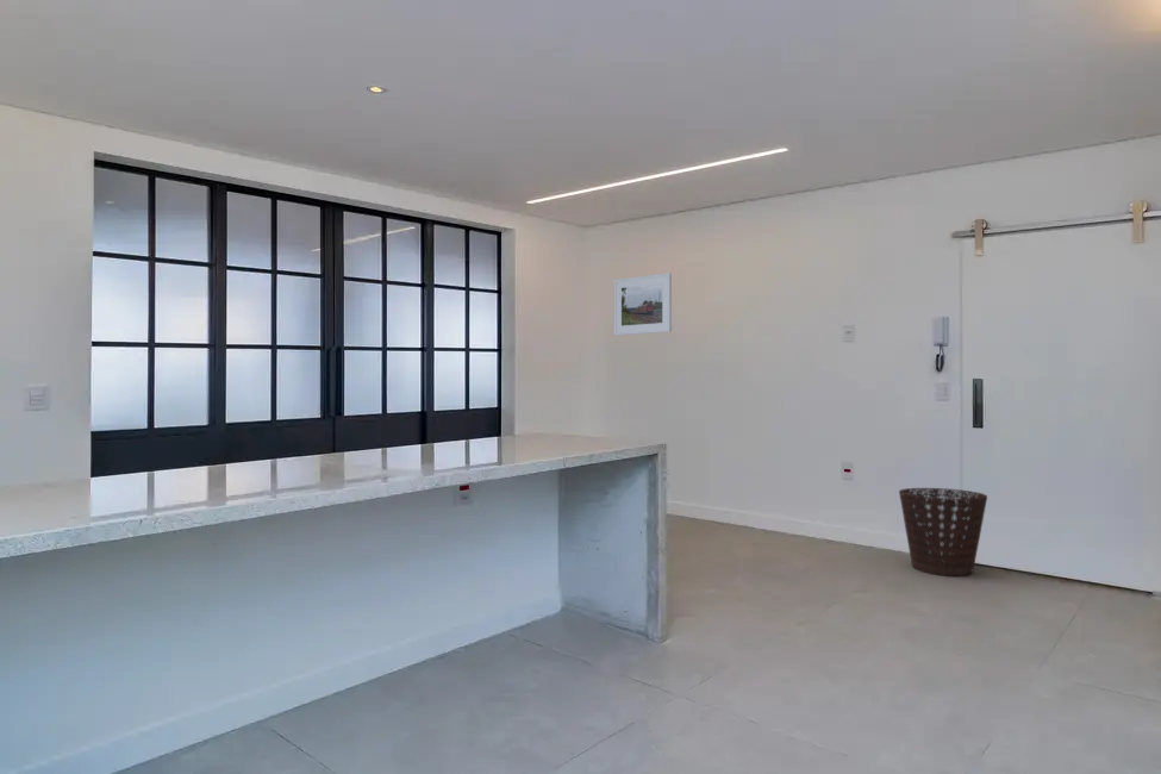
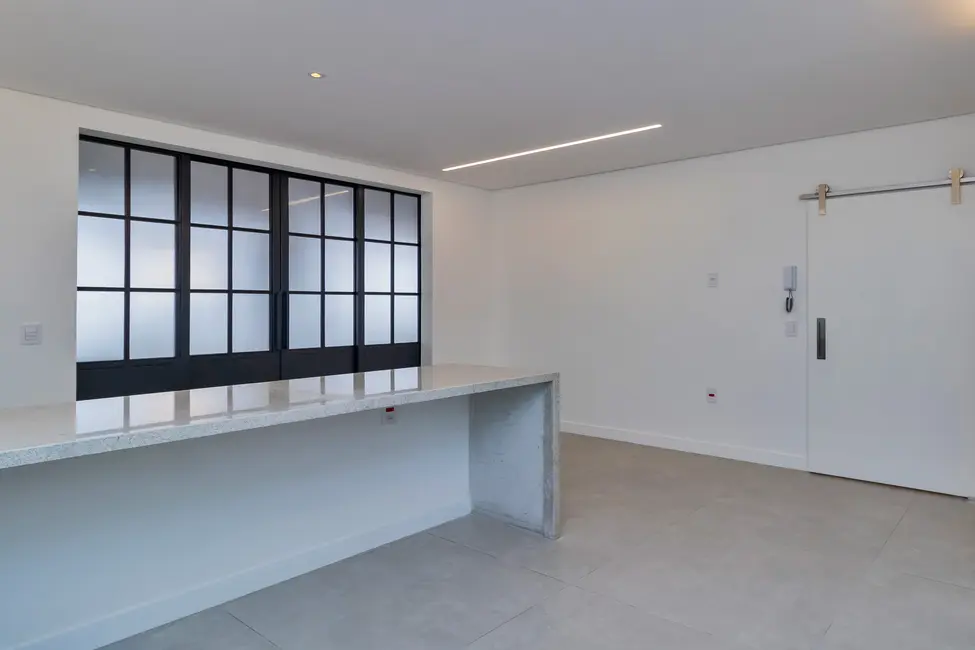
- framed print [613,271,673,336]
- basket [898,487,988,576]
